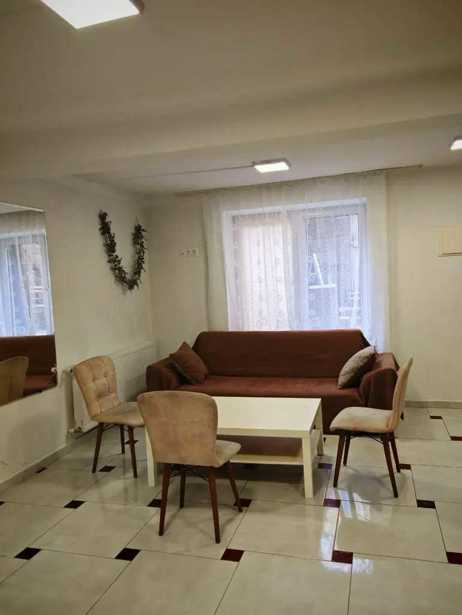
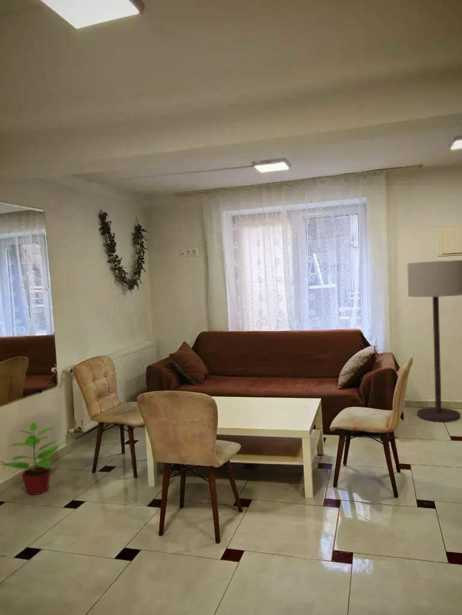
+ potted plant [2,422,60,496]
+ floor lamp [406,259,462,423]
